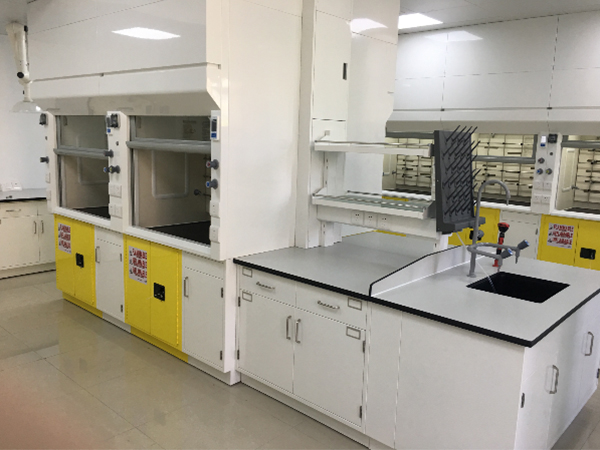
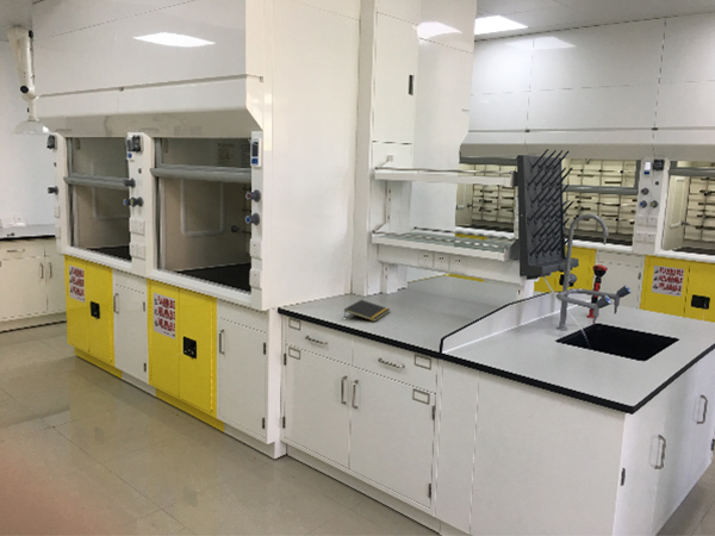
+ notepad [343,299,391,323]
